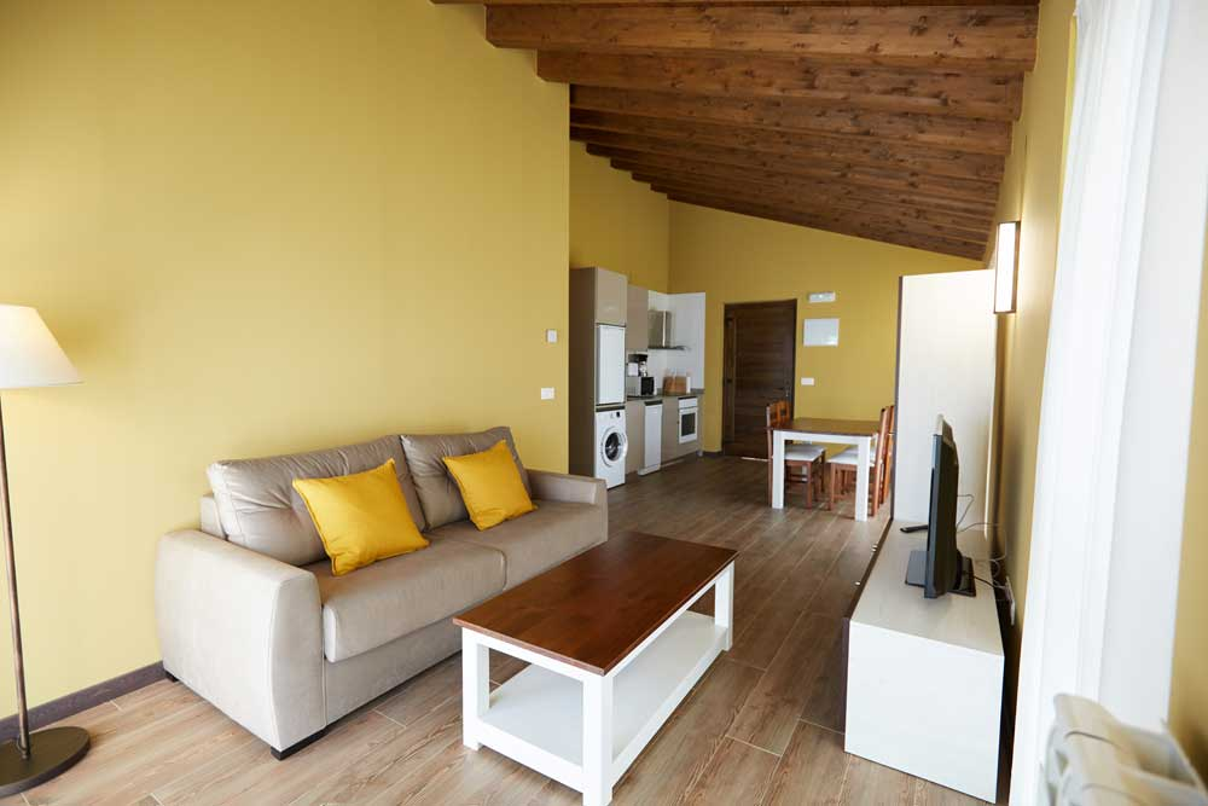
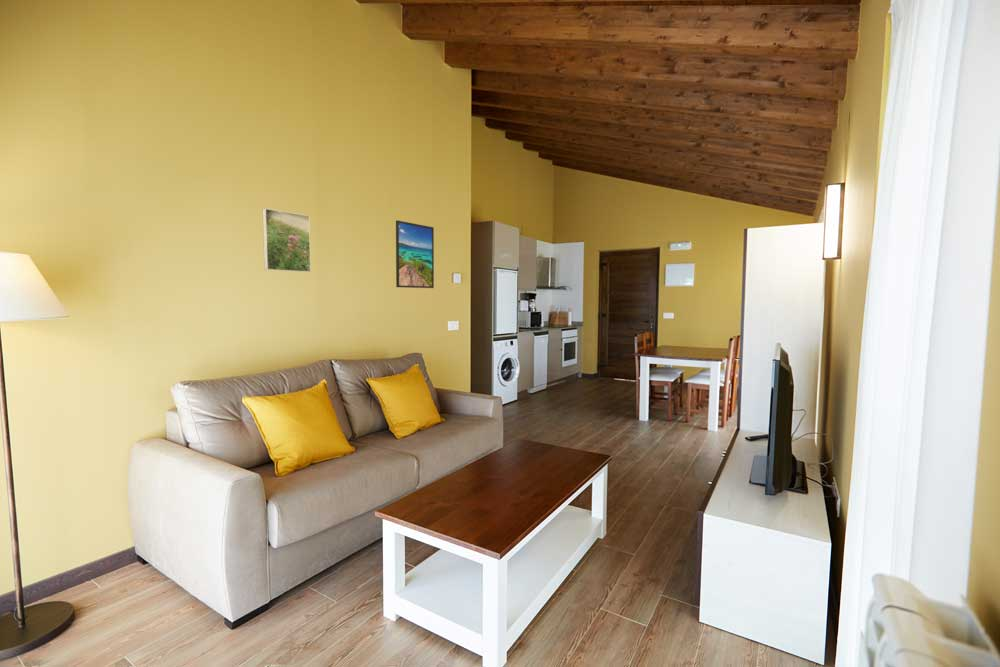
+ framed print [262,207,312,273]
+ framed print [395,220,435,289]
